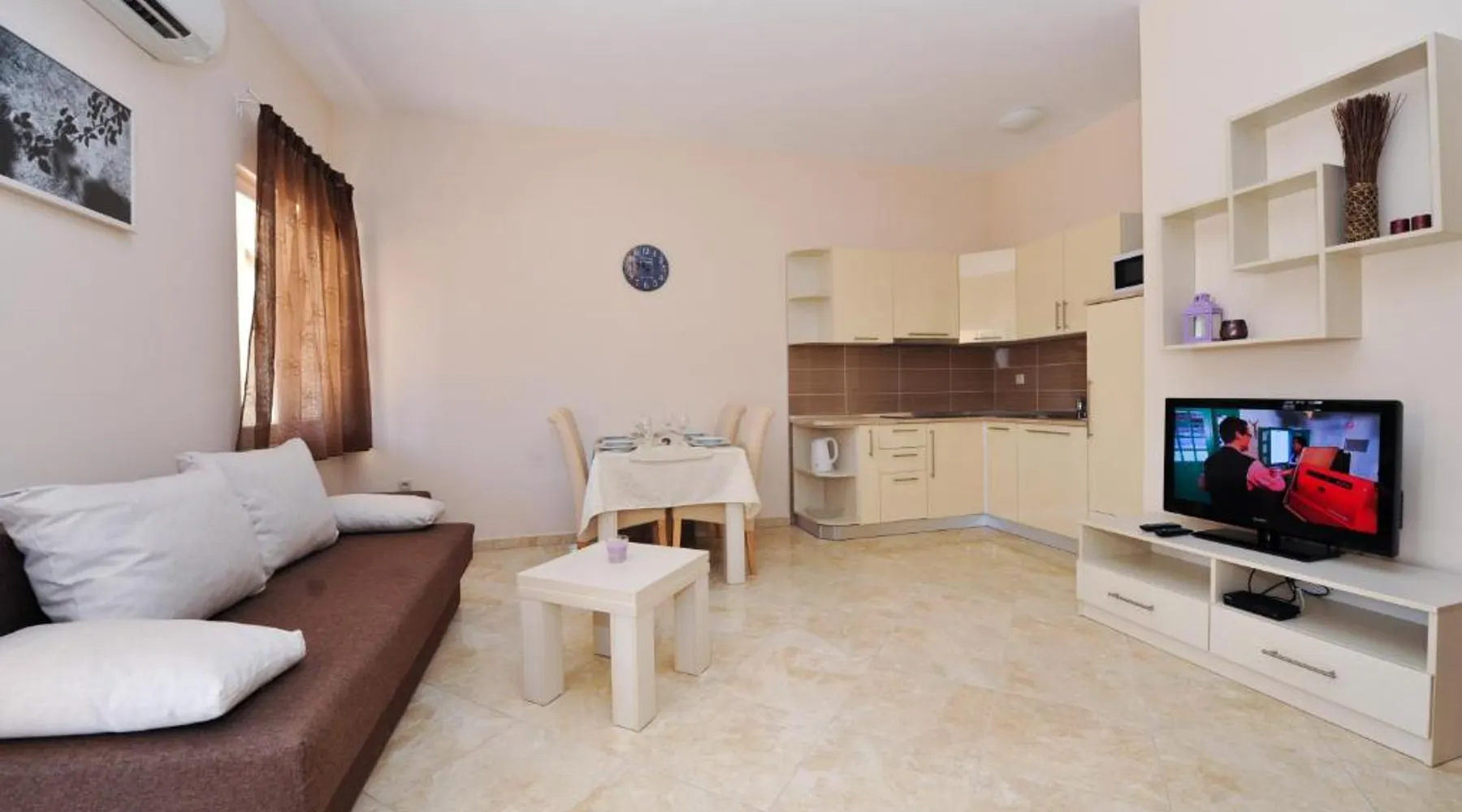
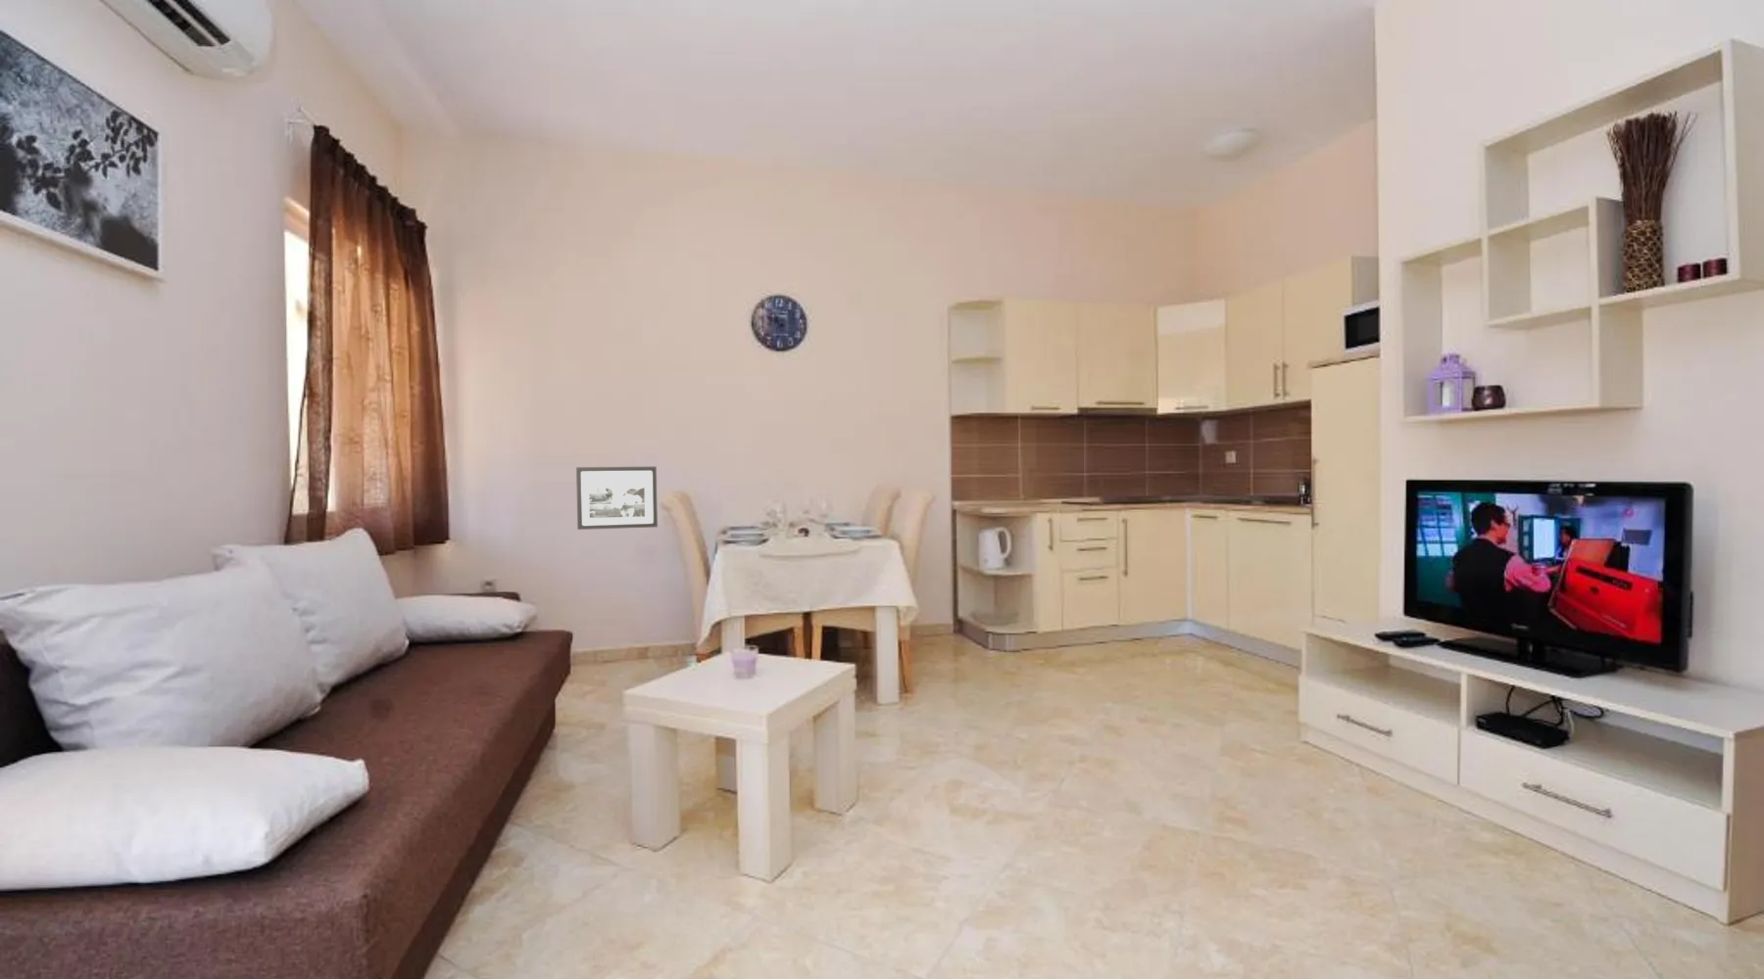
+ picture frame [576,467,659,530]
